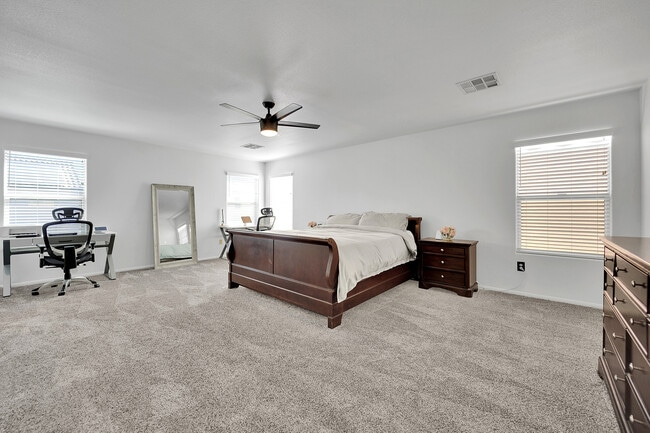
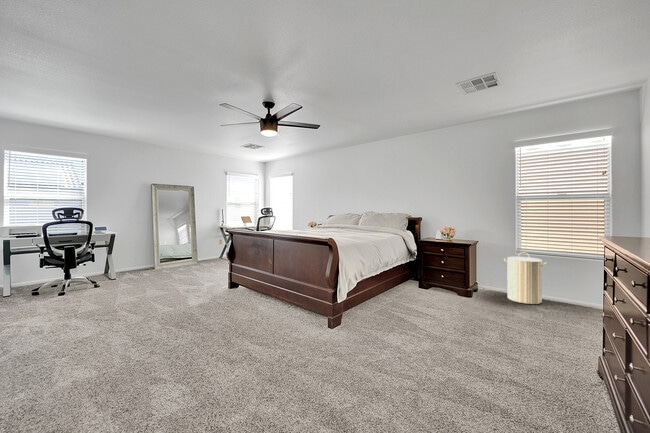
+ laundry hamper [503,251,548,305]
